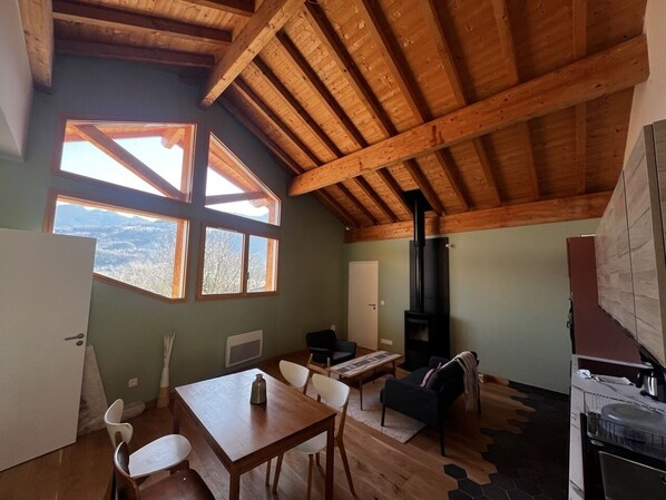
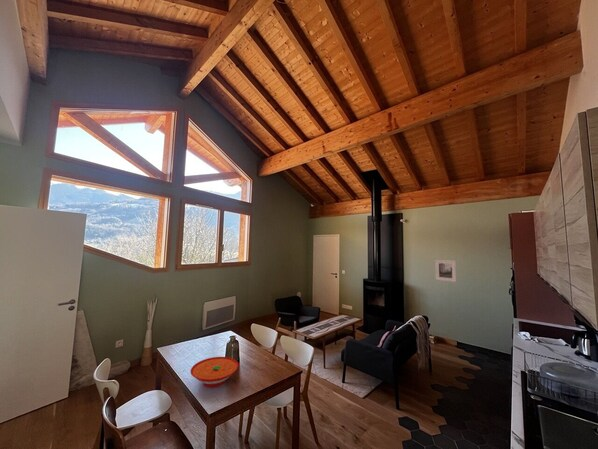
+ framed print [434,259,457,283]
+ bowl [189,356,240,388]
